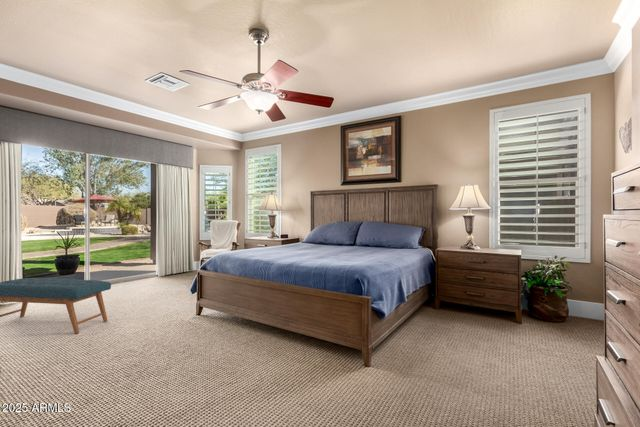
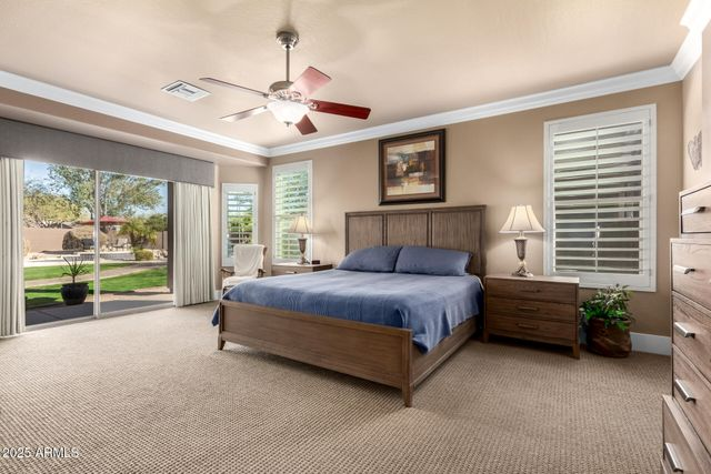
- bench [0,277,112,335]
